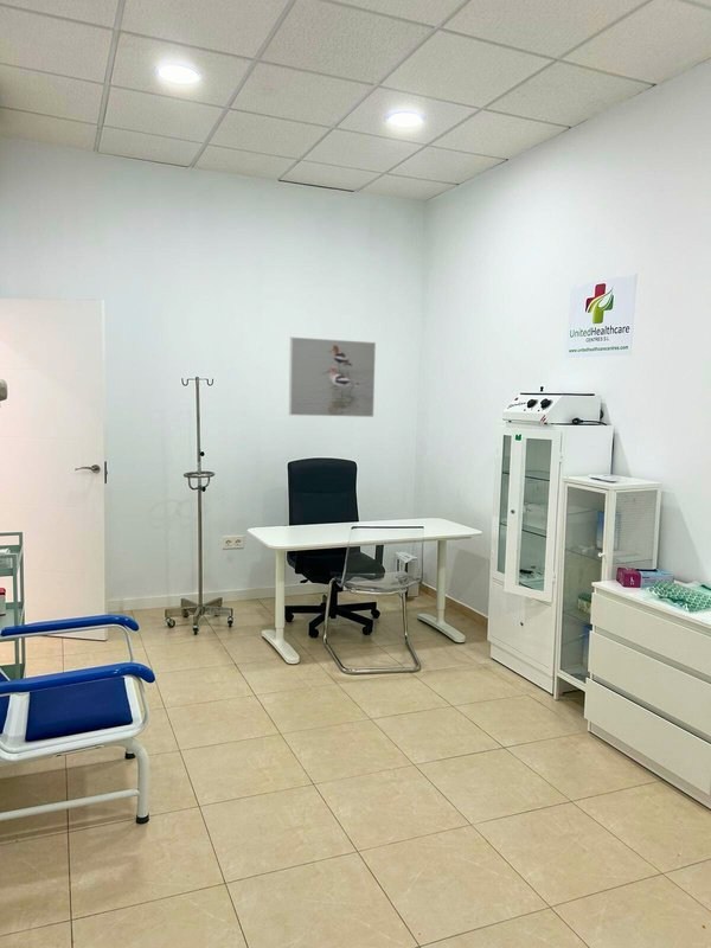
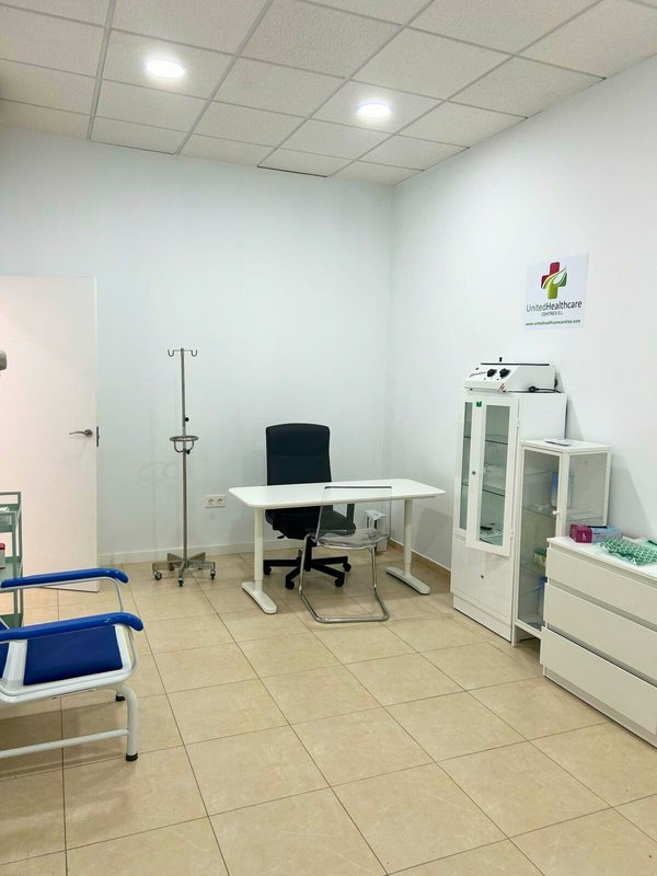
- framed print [288,335,377,418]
